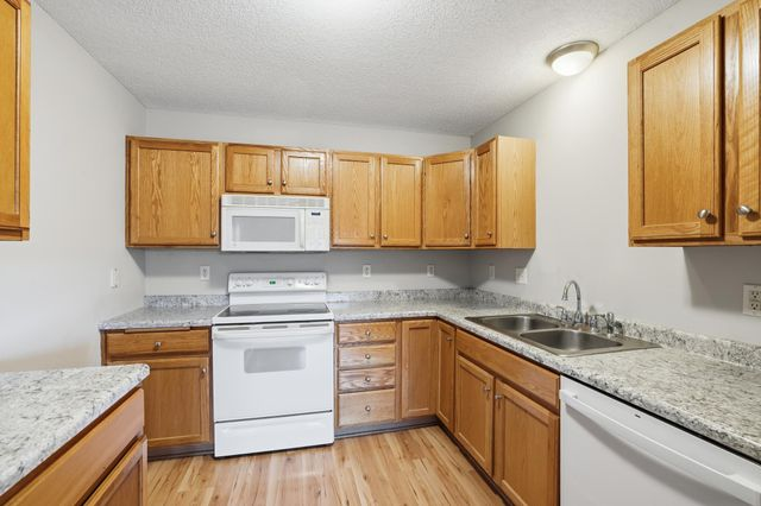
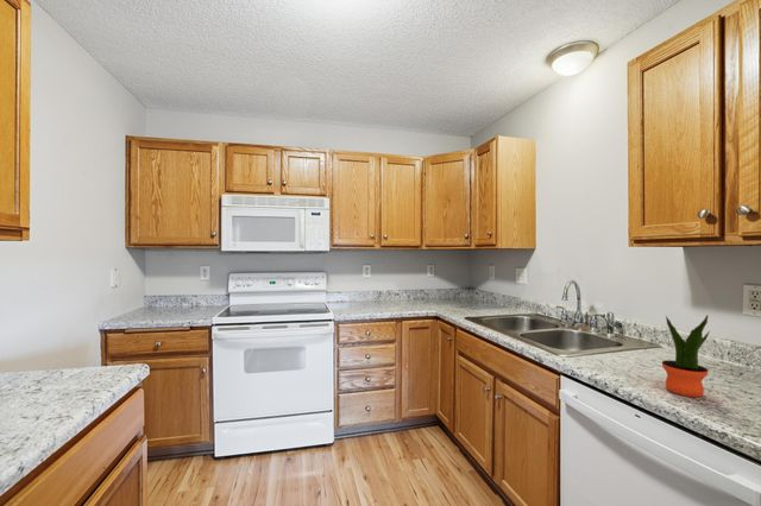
+ potted plant [661,314,711,398]
